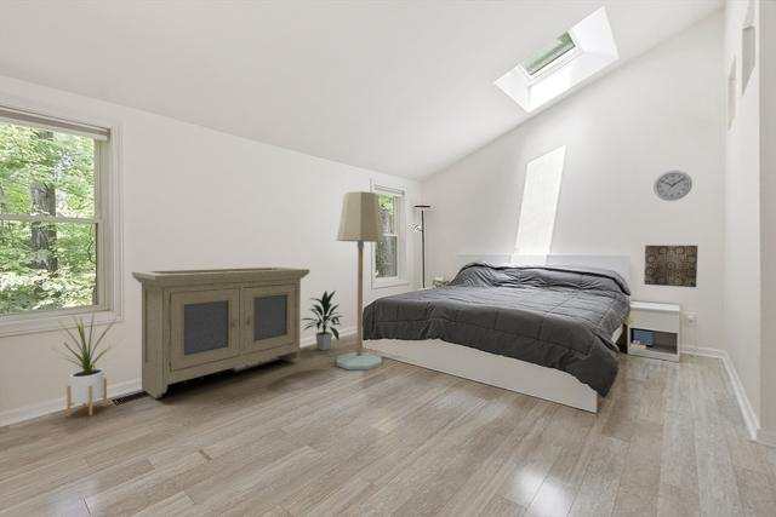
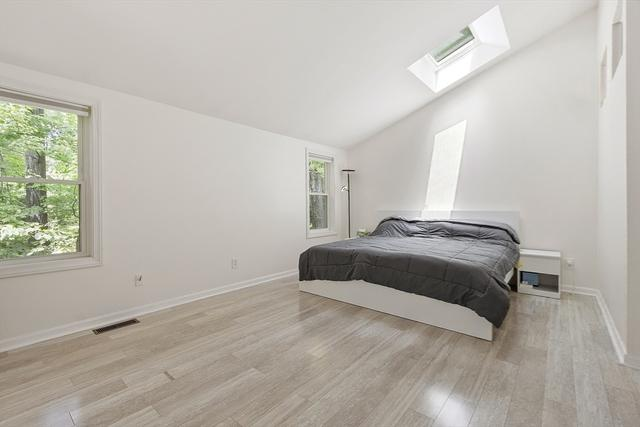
- indoor plant [299,289,343,351]
- floor lamp [336,190,386,372]
- house plant [52,309,122,418]
- wall art [643,245,698,288]
- storage cabinet [131,266,310,400]
- wall clock [652,170,694,202]
